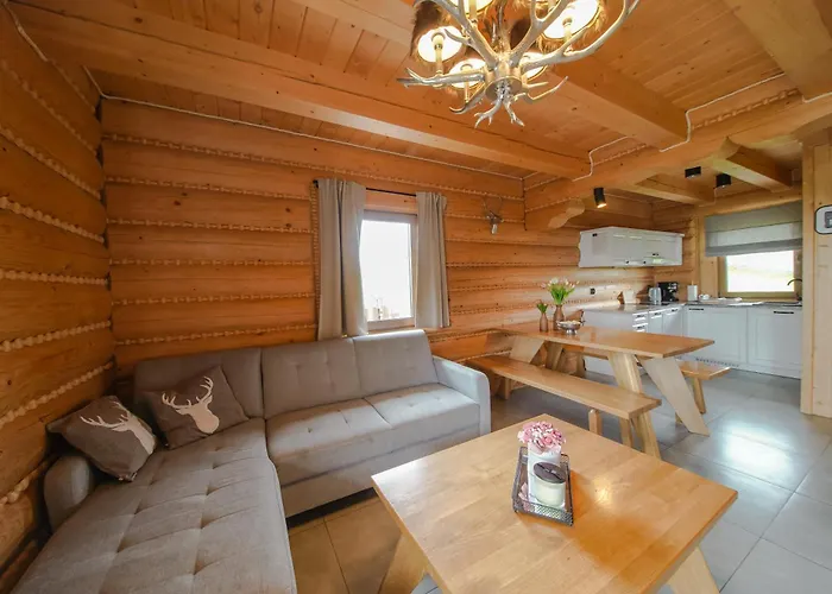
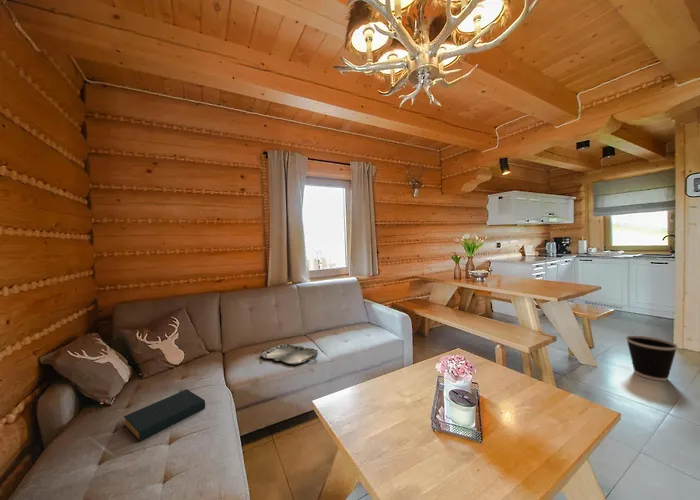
+ serving tray [259,343,319,366]
+ hardback book [123,388,206,443]
+ wastebasket [625,335,679,382]
